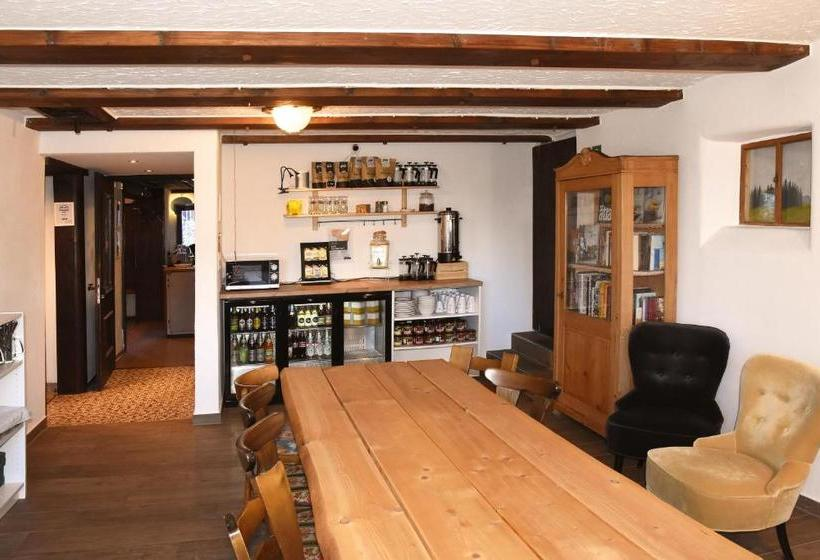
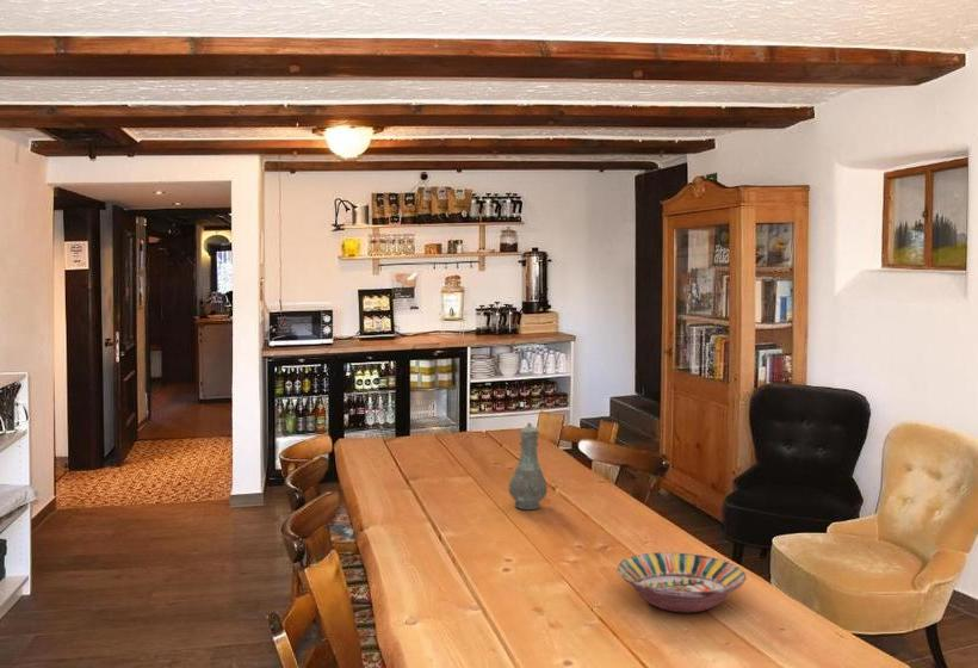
+ vase [508,422,549,511]
+ serving bowl [617,551,748,613]
